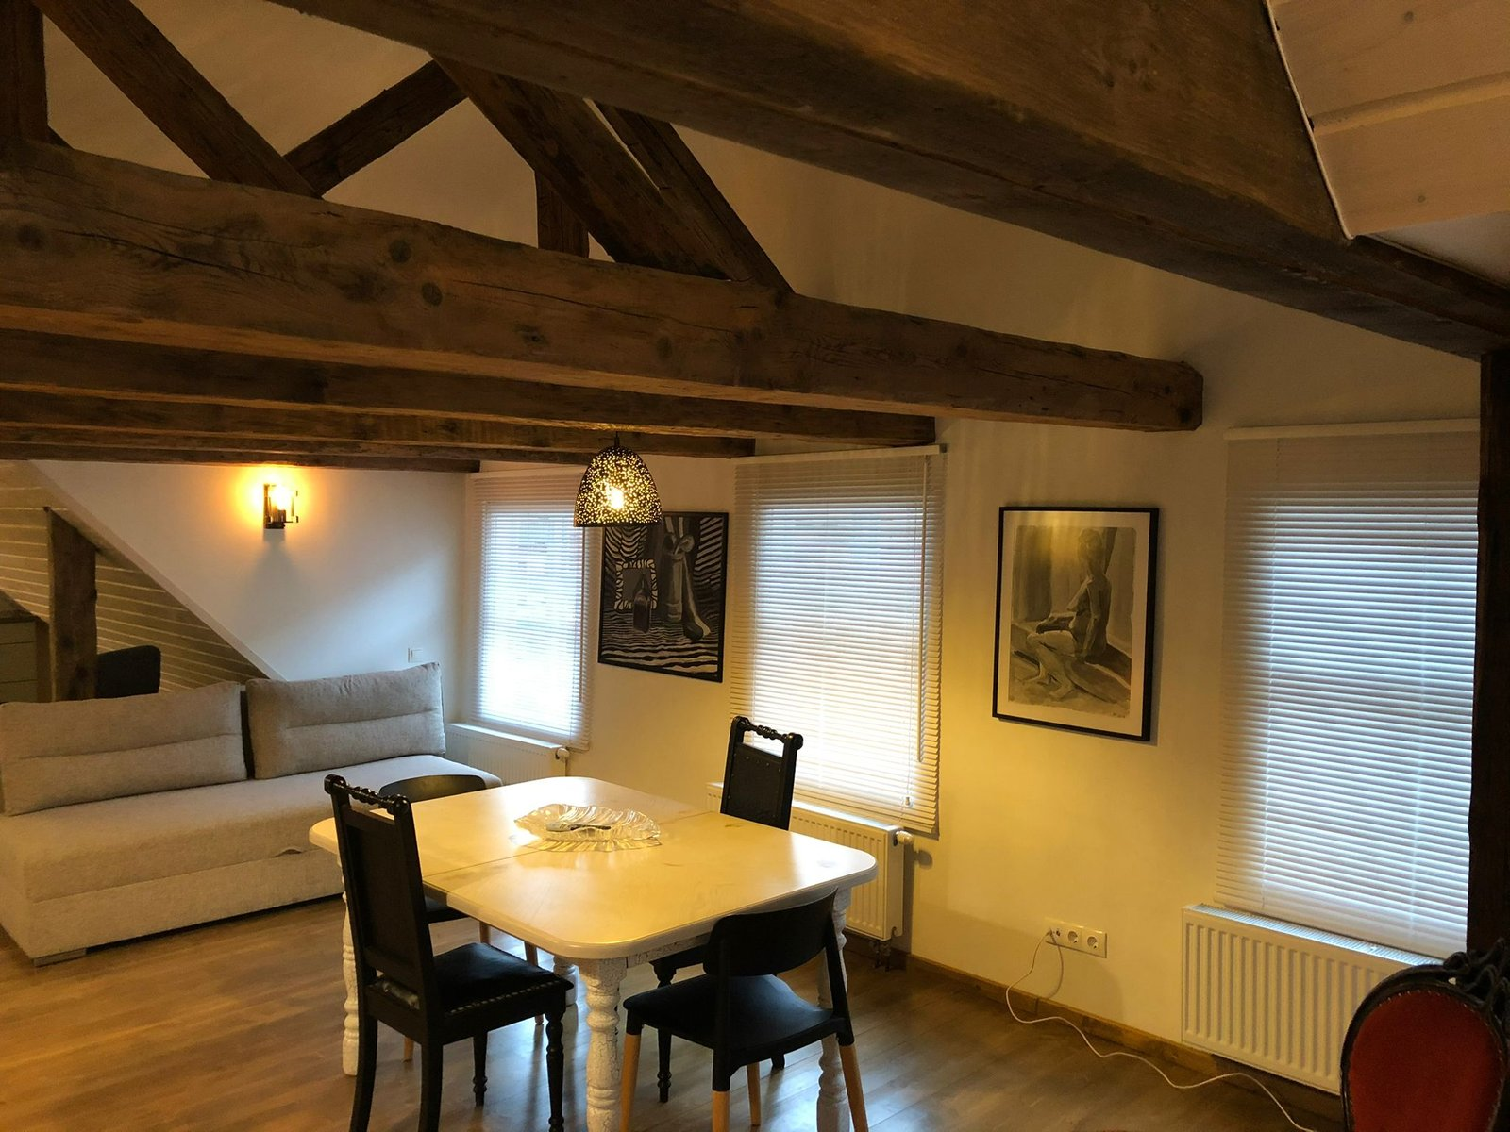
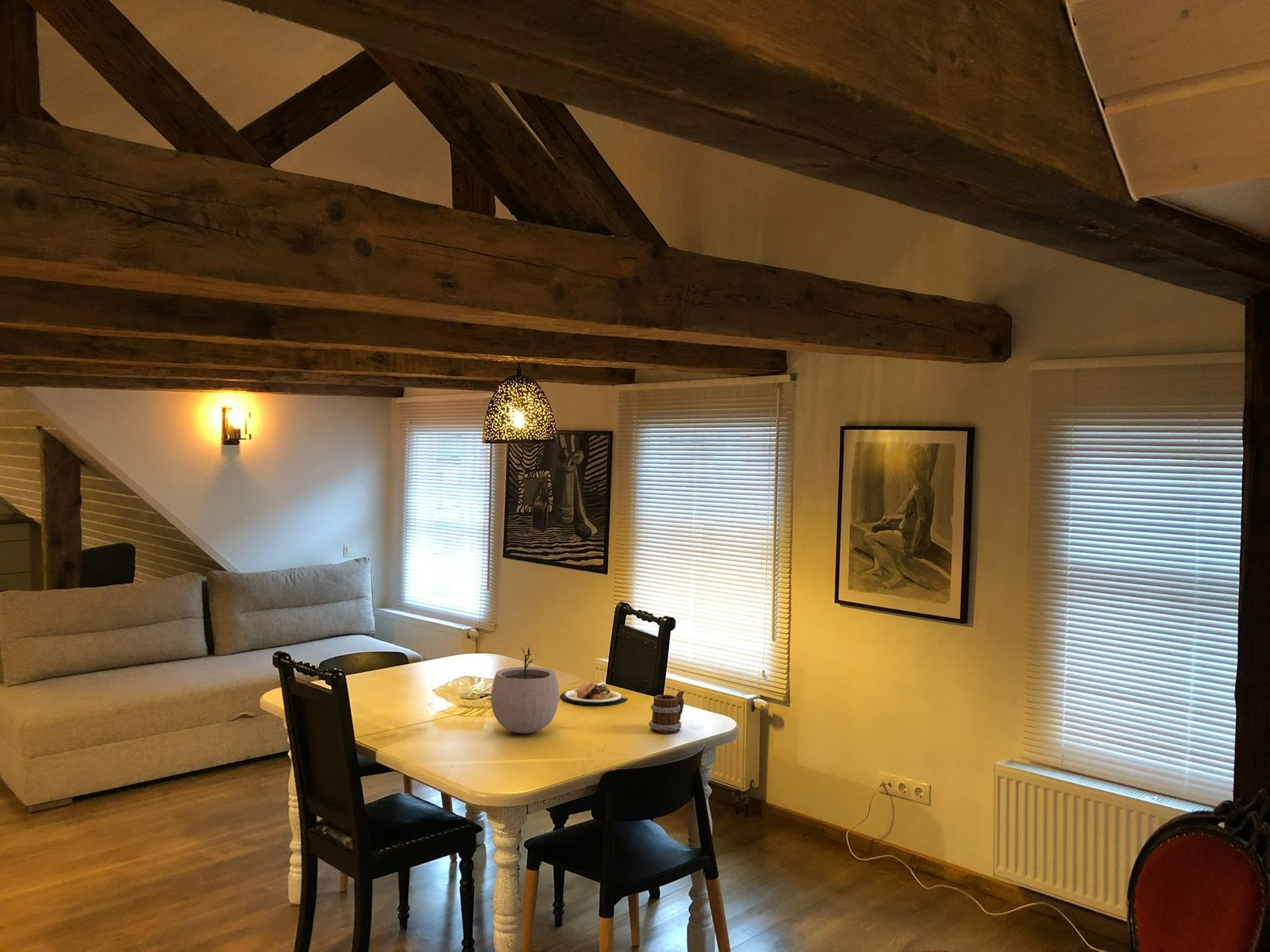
+ mug [648,690,685,735]
+ plant pot [490,647,560,735]
+ plate [560,679,629,706]
